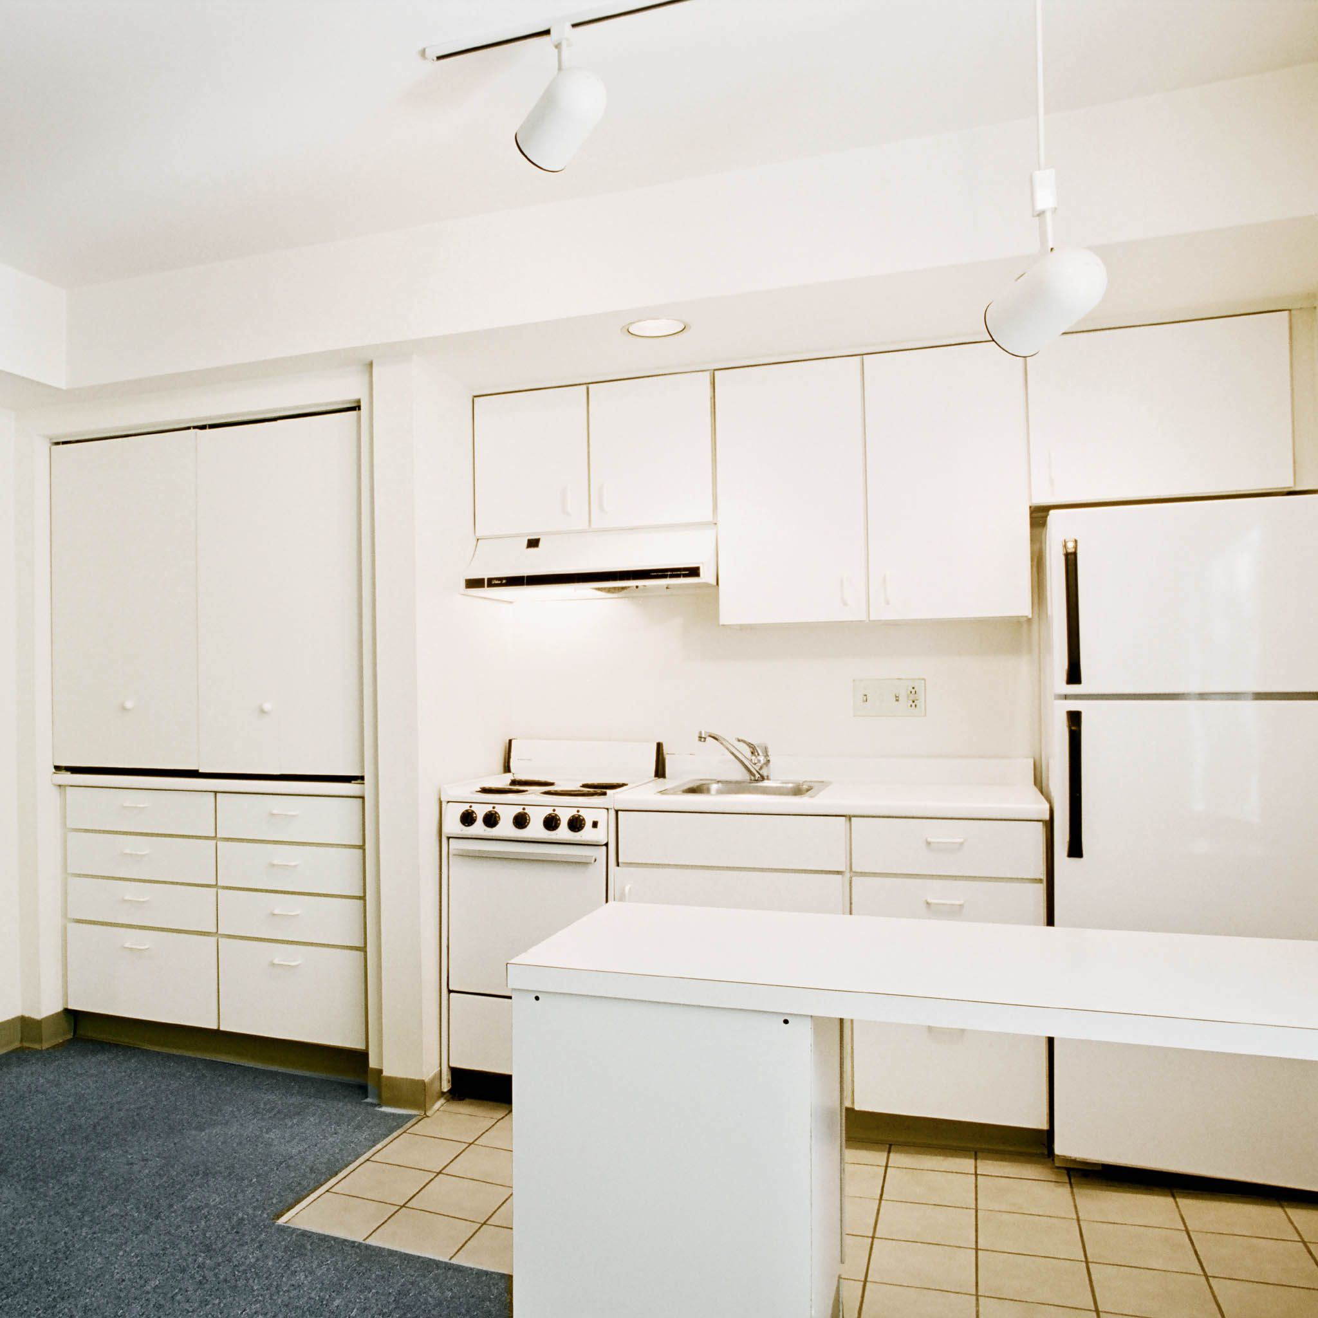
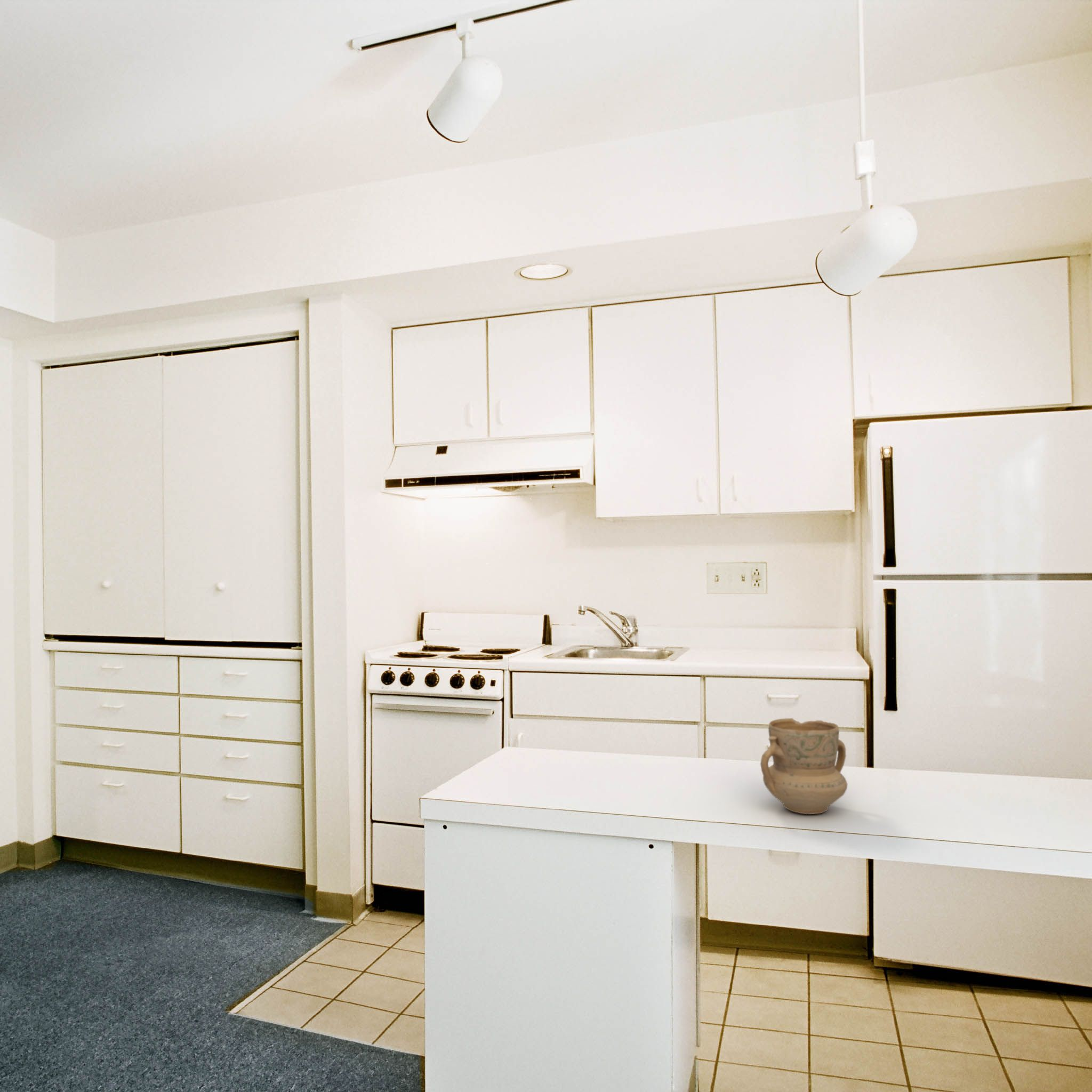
+ mug [760,718,848,815]
